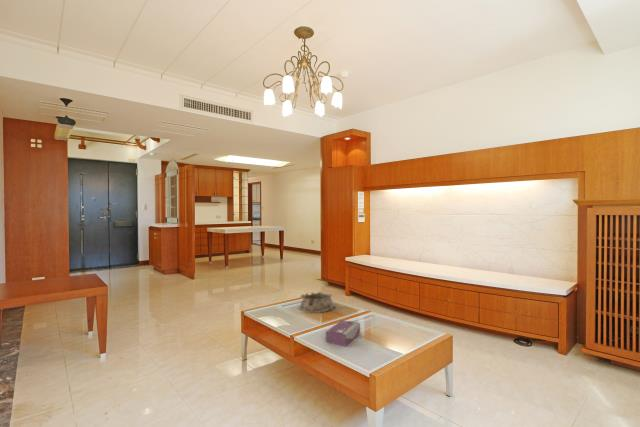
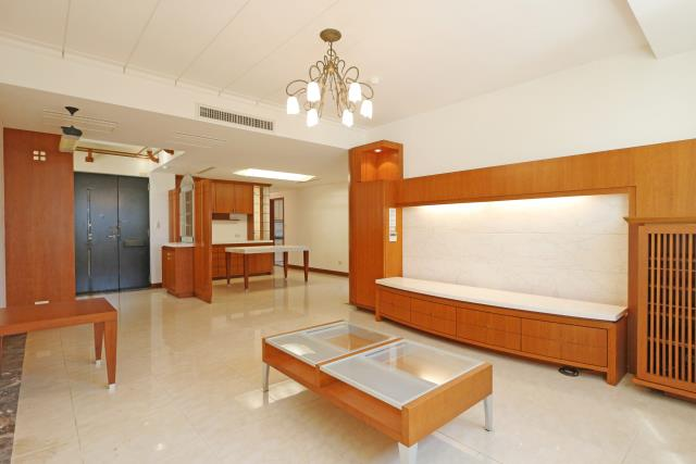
- tissue box [325,319,361,348]
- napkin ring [298,291,336,314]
